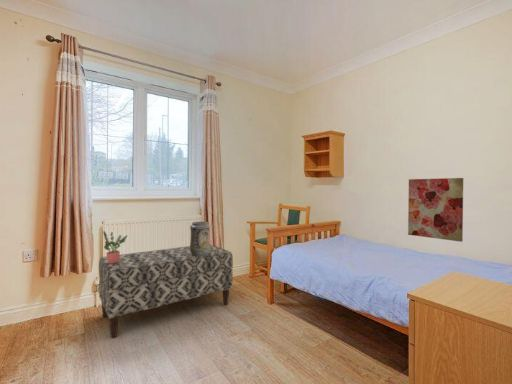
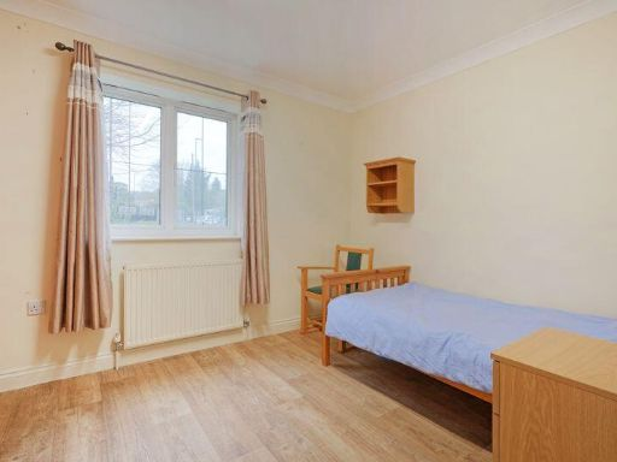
- bench [98,244,234,338]
- decorative vase [189,221,211,257]
- wall art [407,177,464,243]
- potted plant [102,230,129,264]
